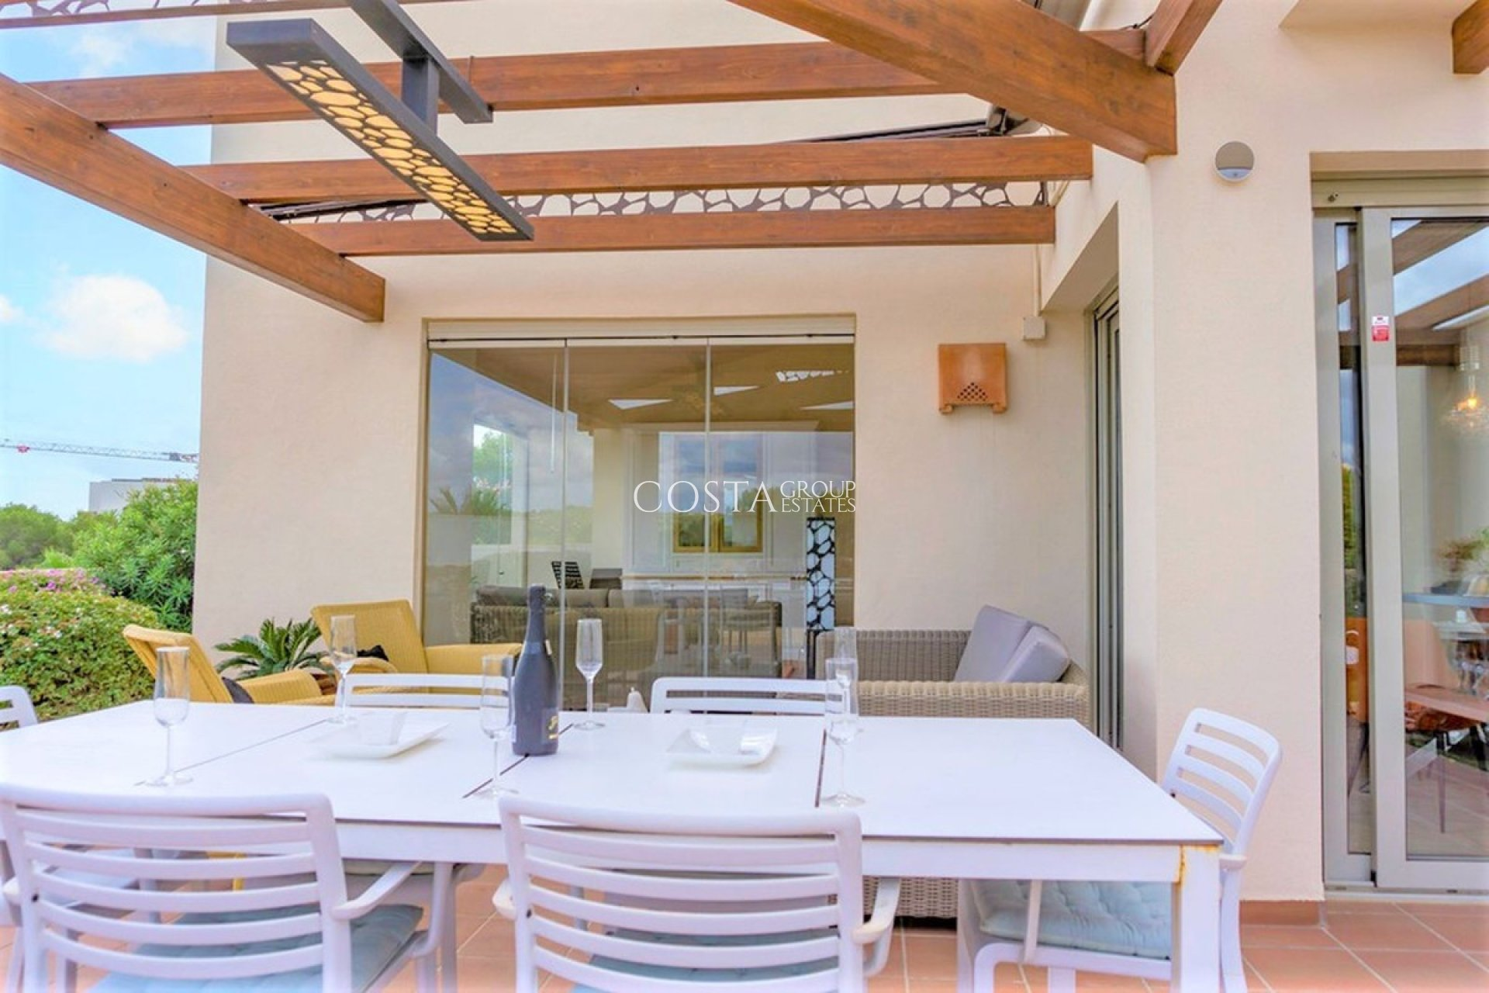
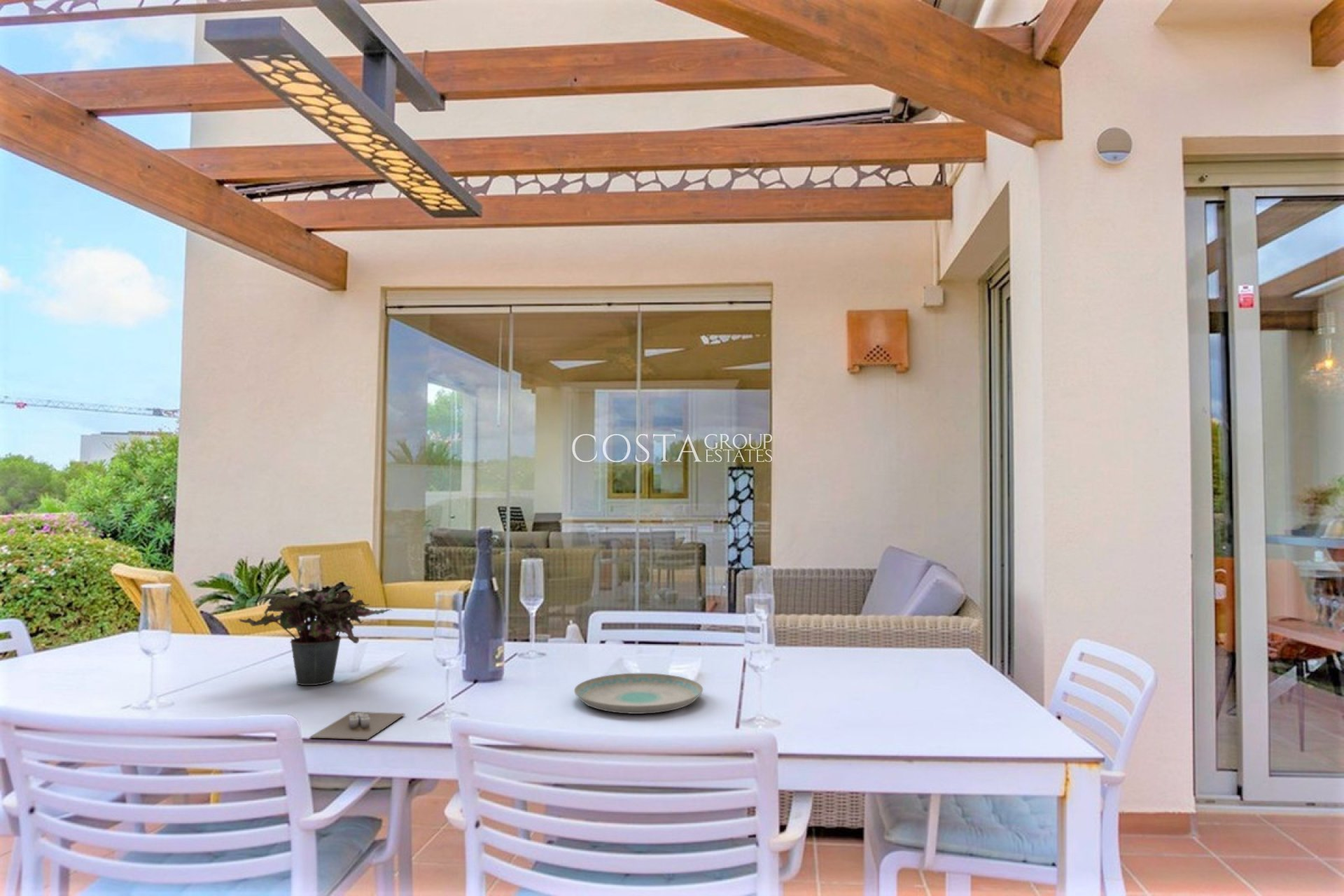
+ candle [309,711,406,741]
+ potted plant [238,584,392,686]
+ plate [573,673,703,715]
